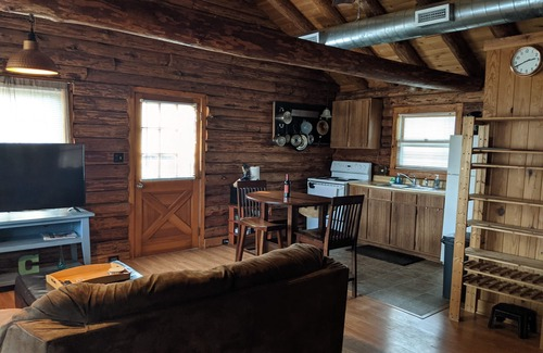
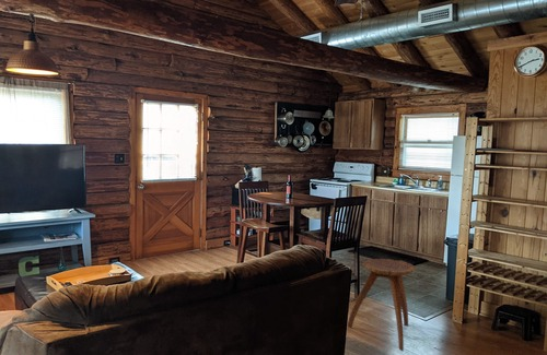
+ stool [347,258,416,353]
